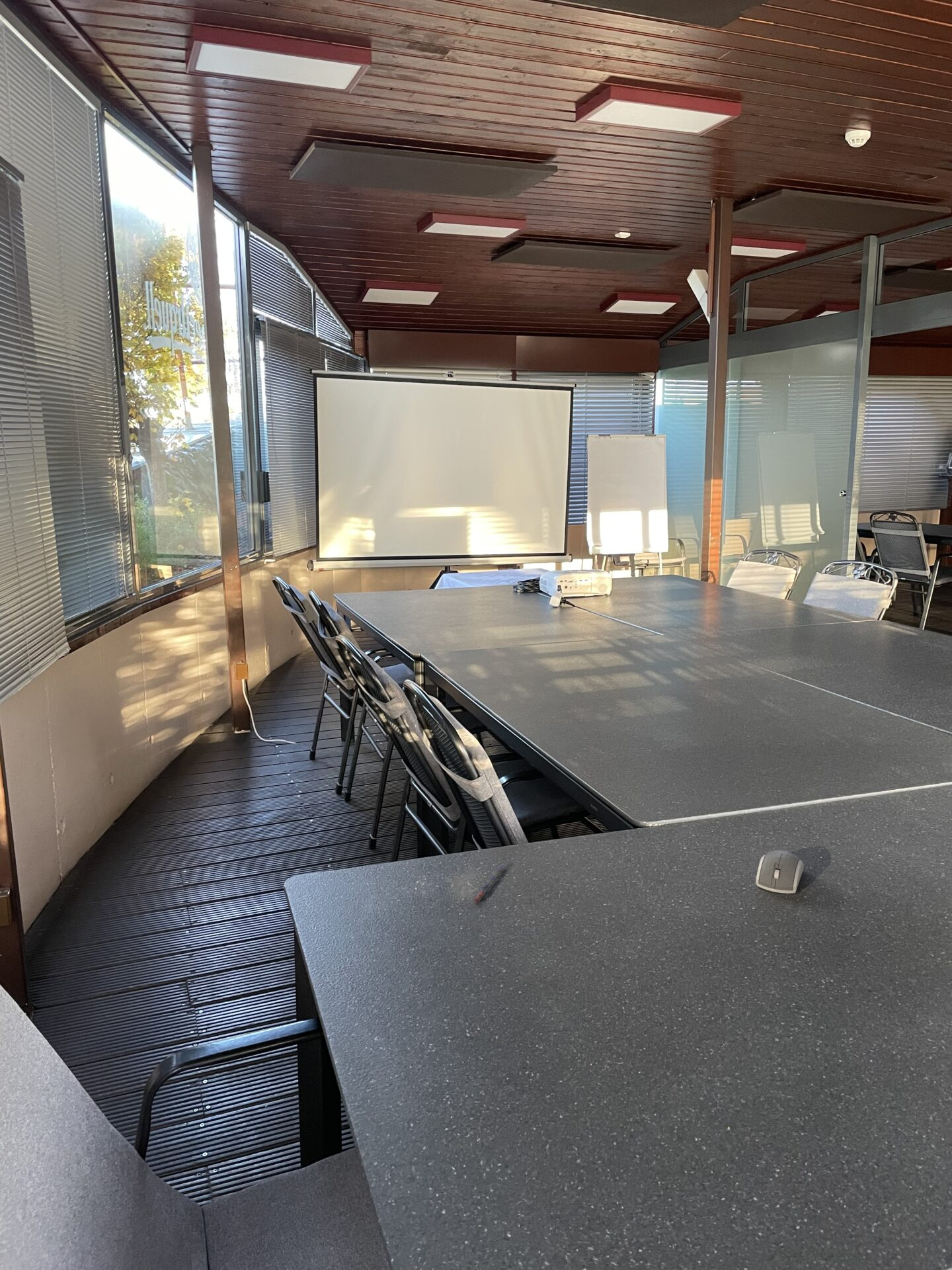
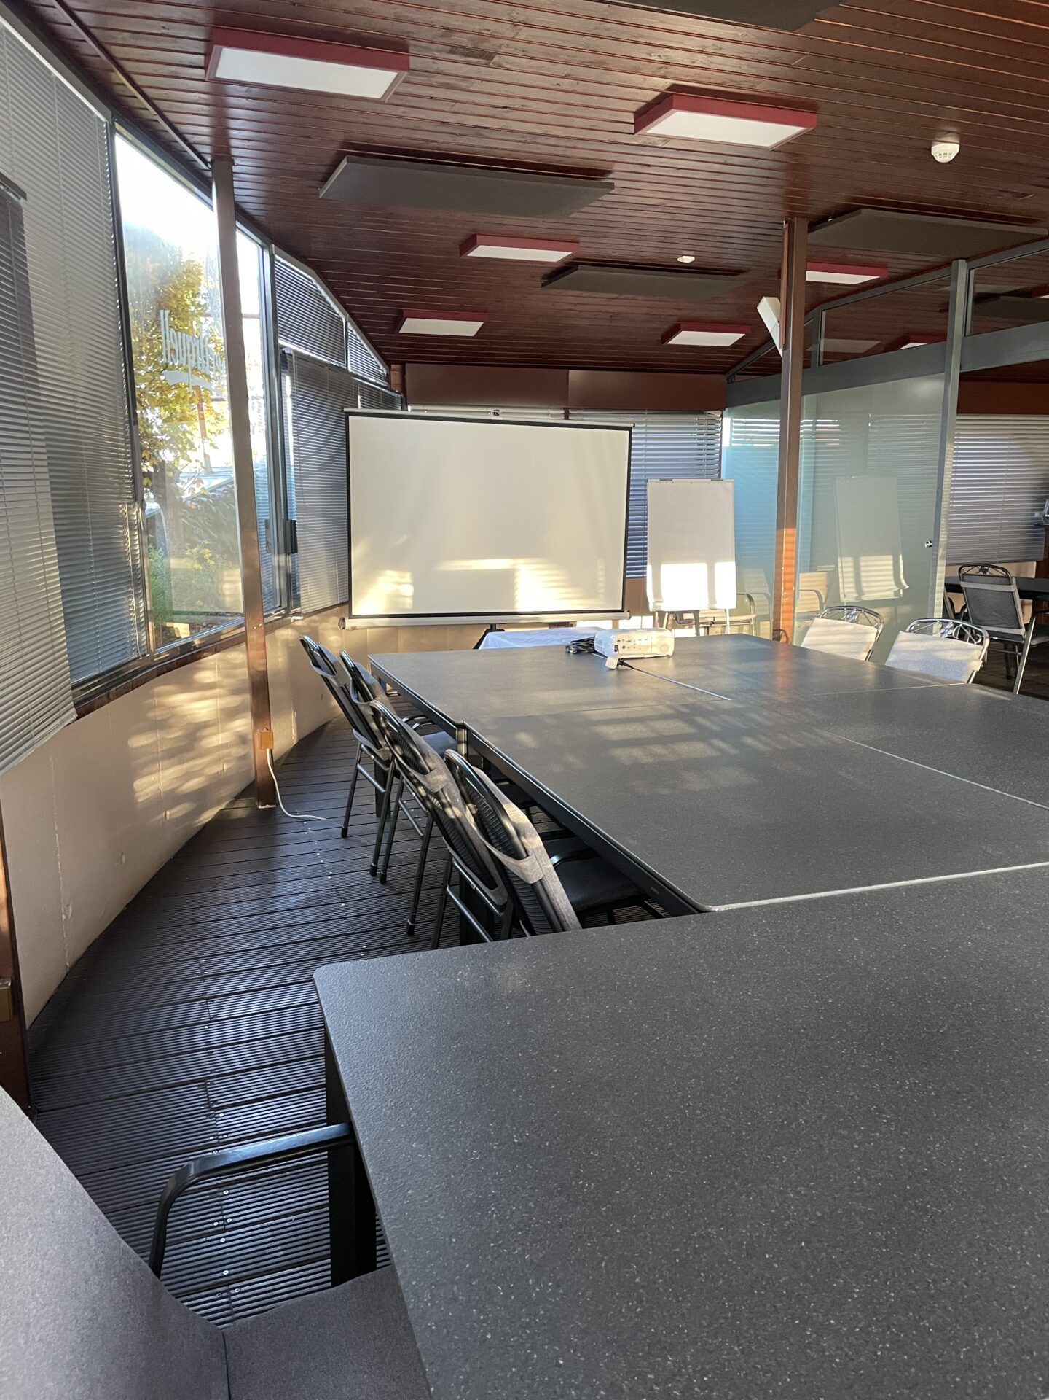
- pen [473,863,505,902]
- computer mouse [756,850,805,894]
